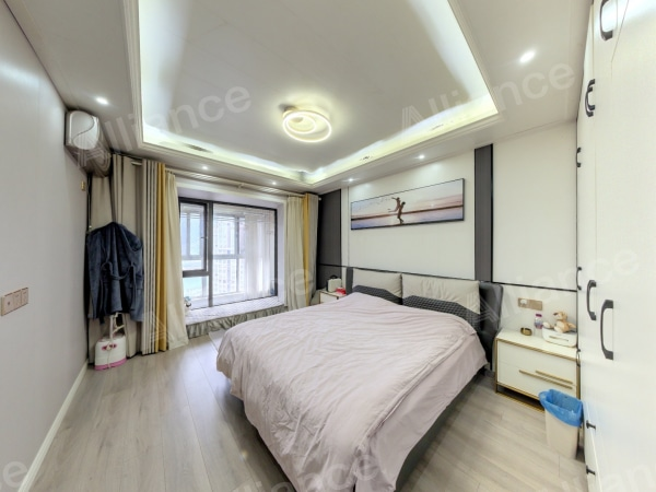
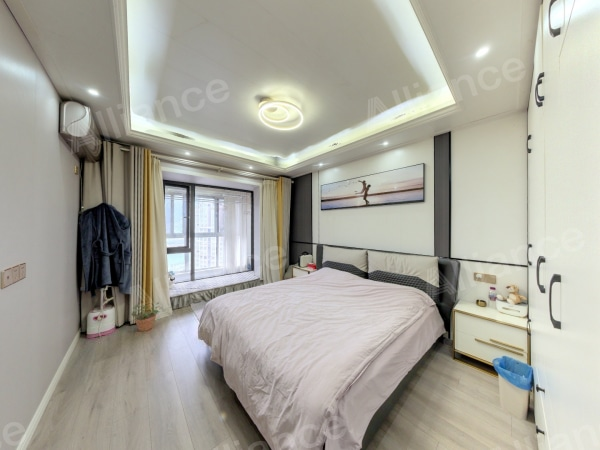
+ potted plant [130,301,164,332]
